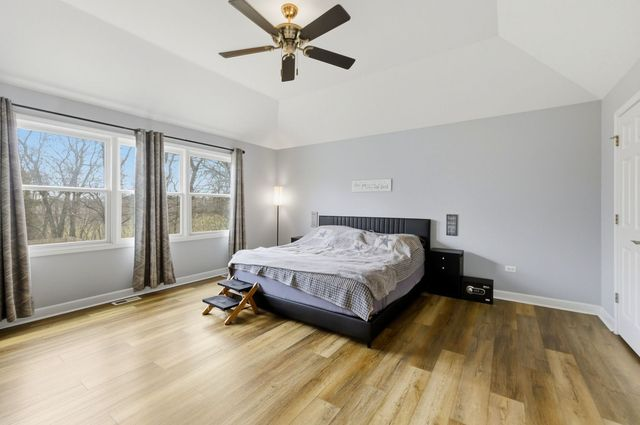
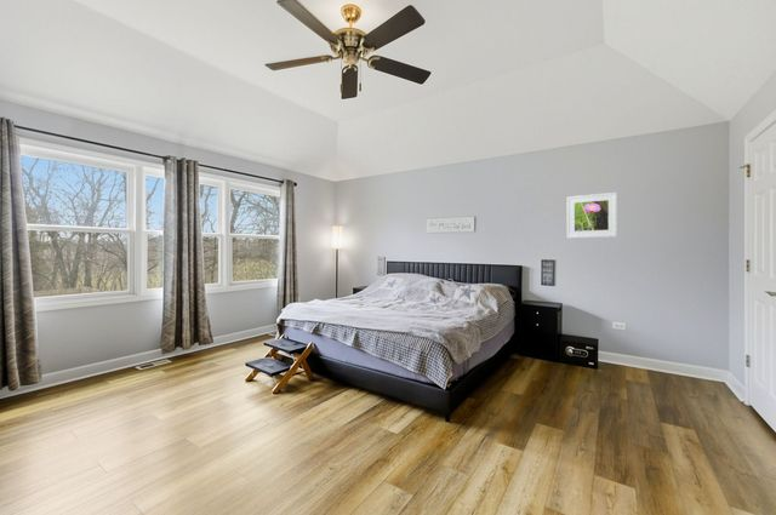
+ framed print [566,191,618,239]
